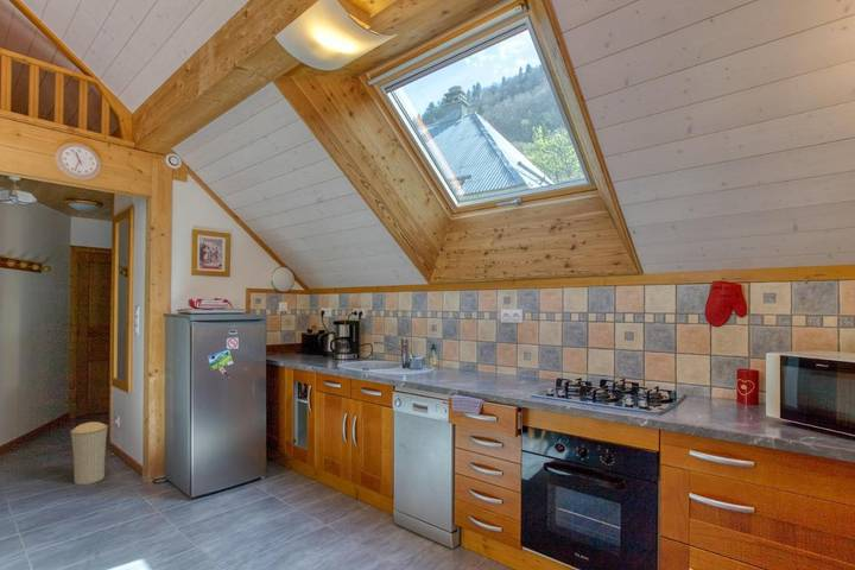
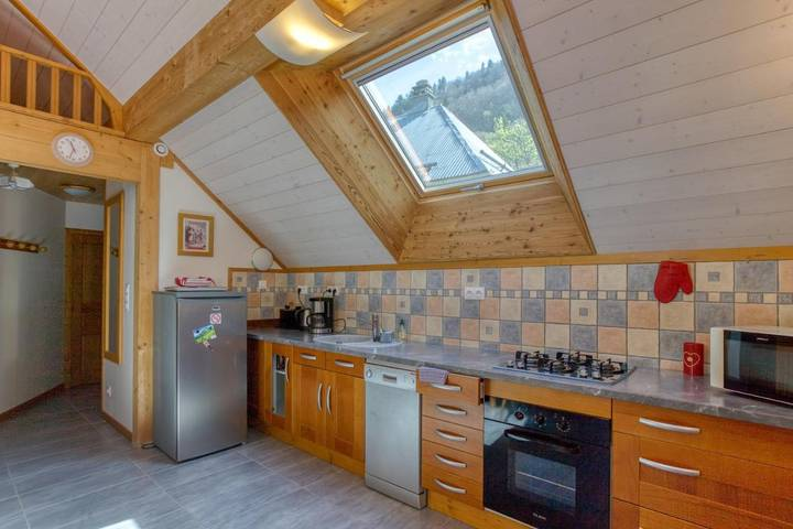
- trash can [69,420,109,486]
